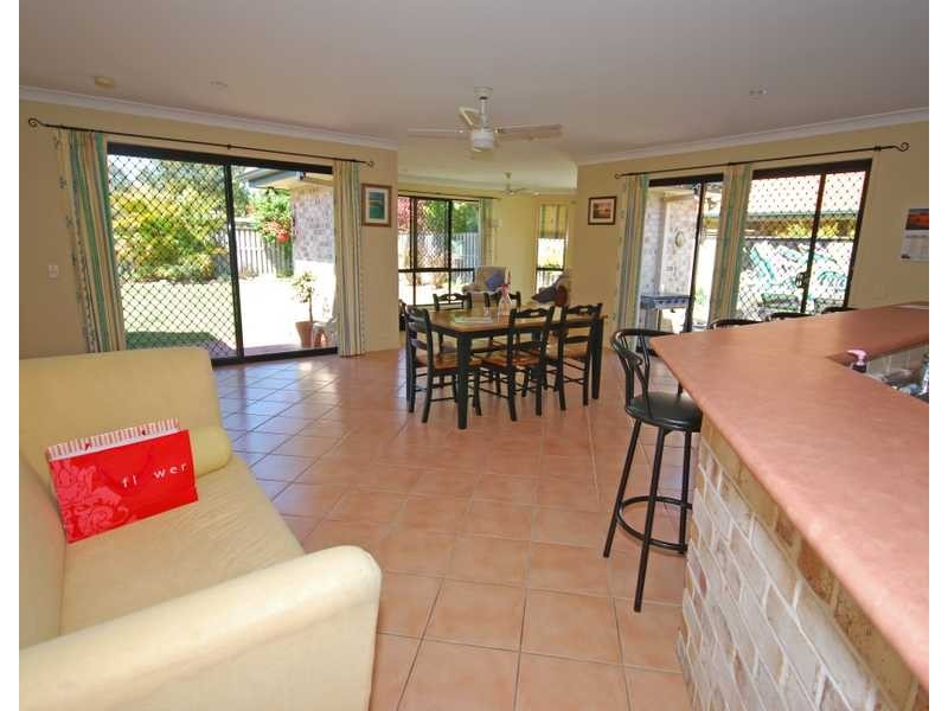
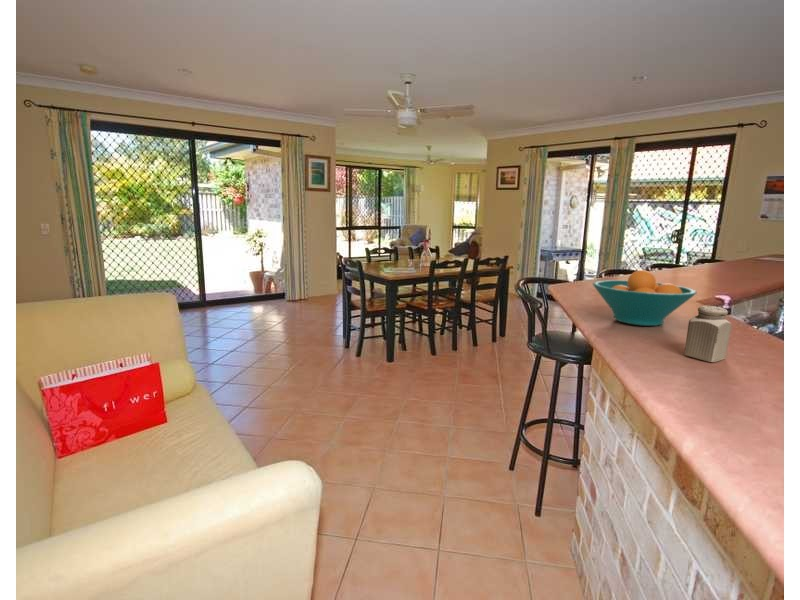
+ fruit bowl [592,269,698,327]
+ salt shaker [683,305,733,363]
